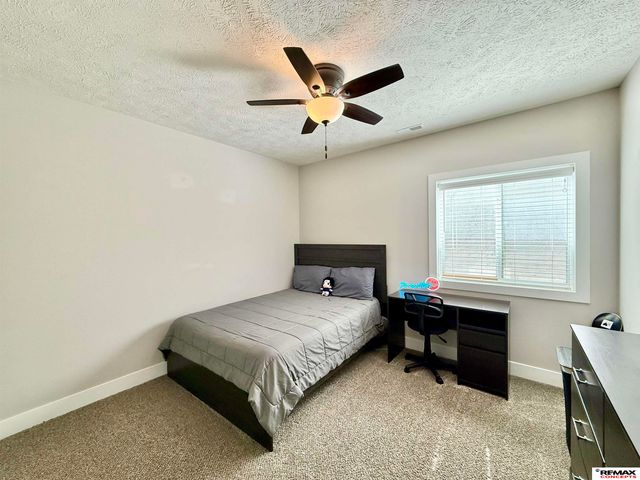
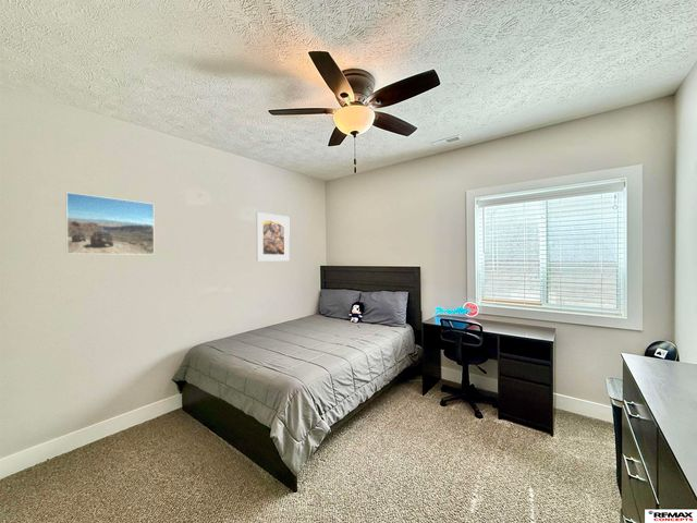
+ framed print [256,211,291,262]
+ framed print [65,192,156,256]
